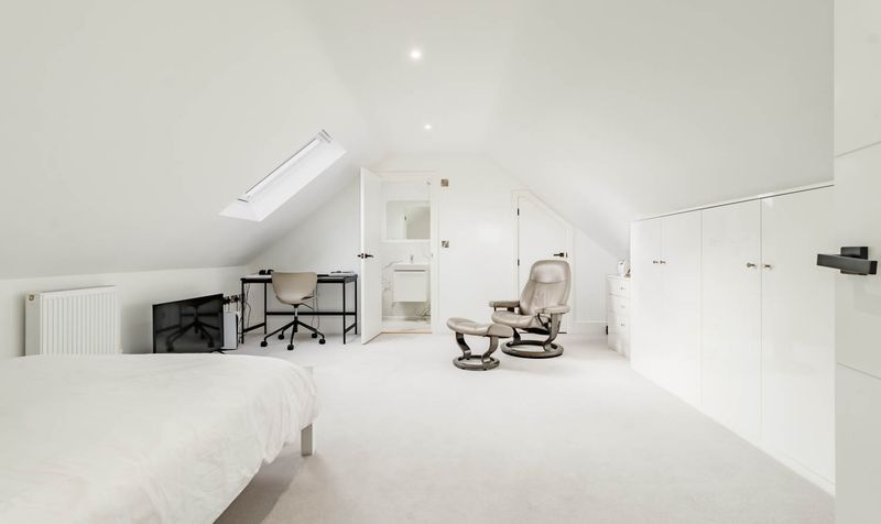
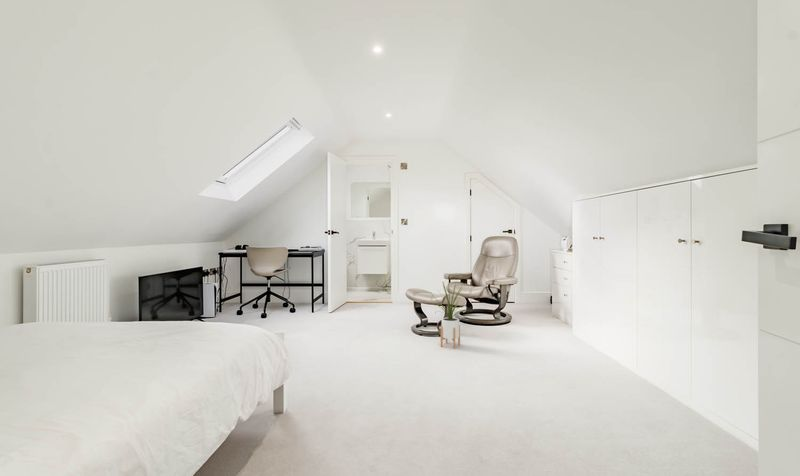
+ house plant [430,279,469,349]
